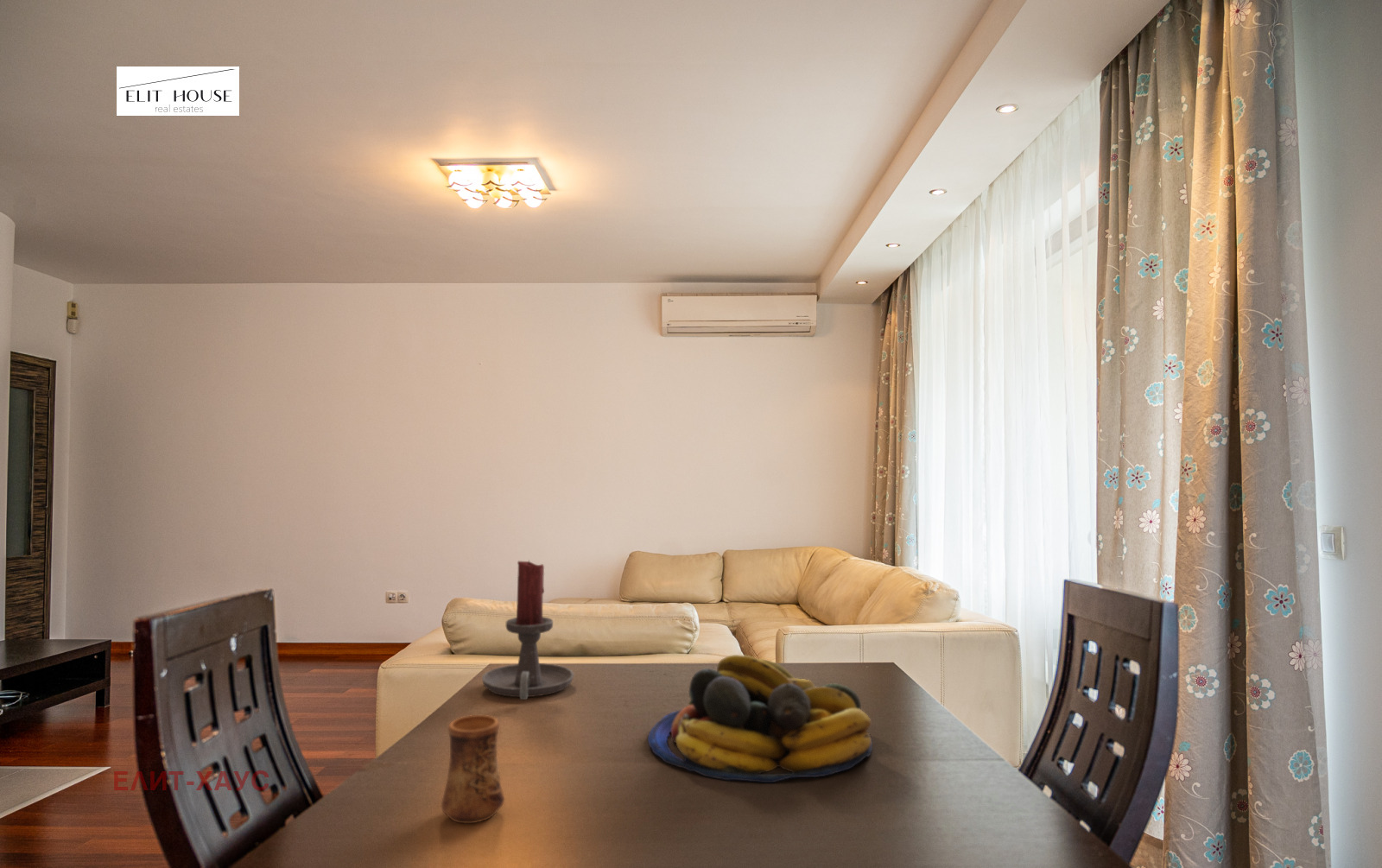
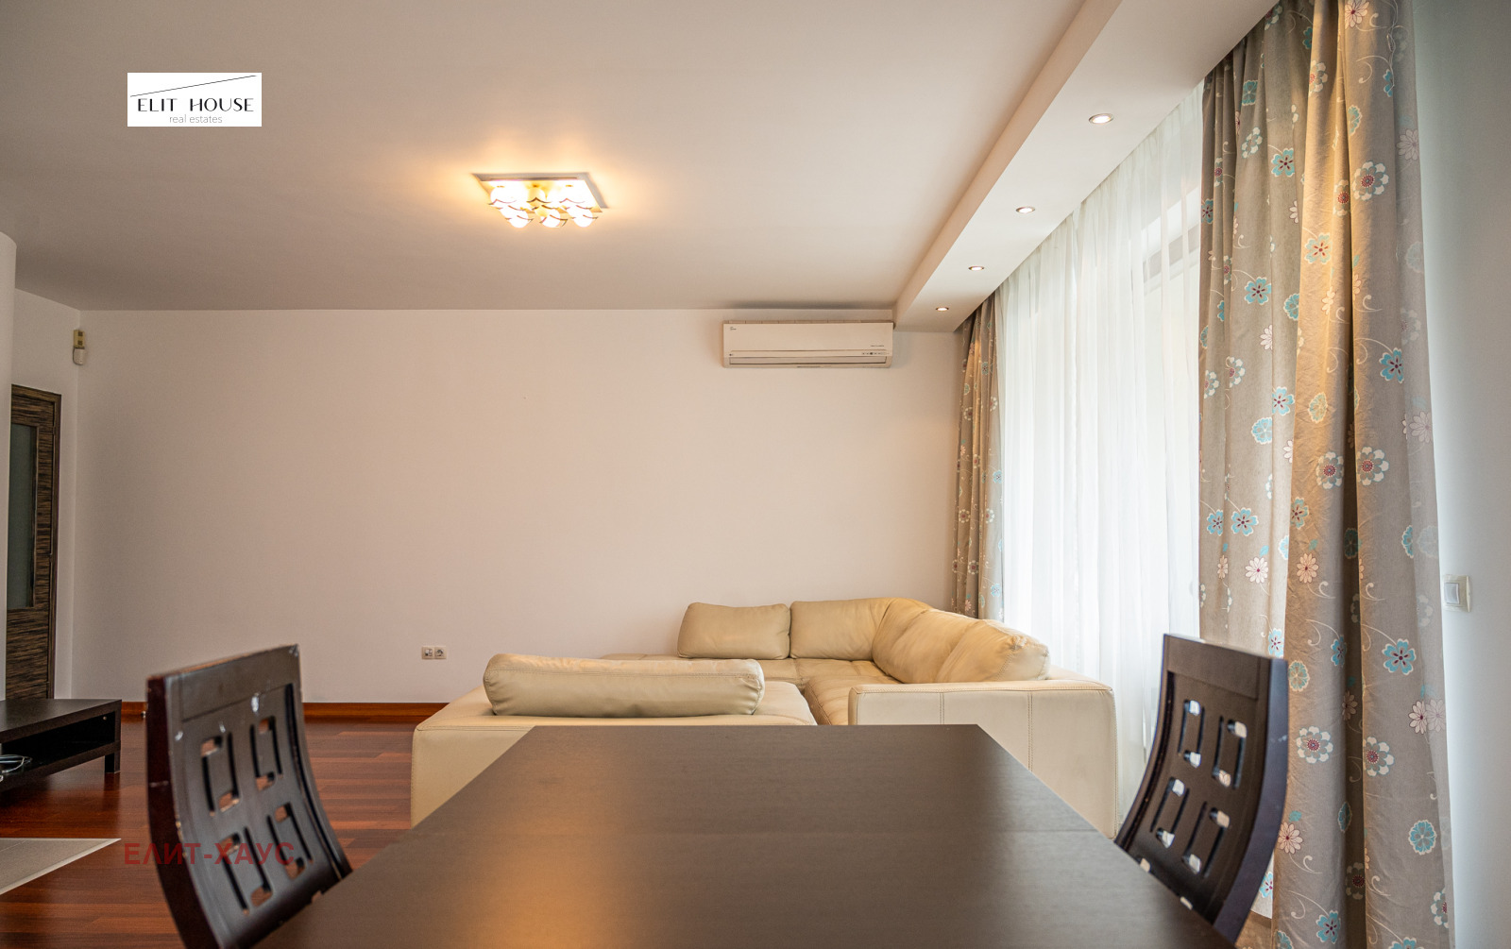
- candle holder [481,560,575,700]
- cup [441,714,505,824]
- fruit bowl [647,654,873,783]
